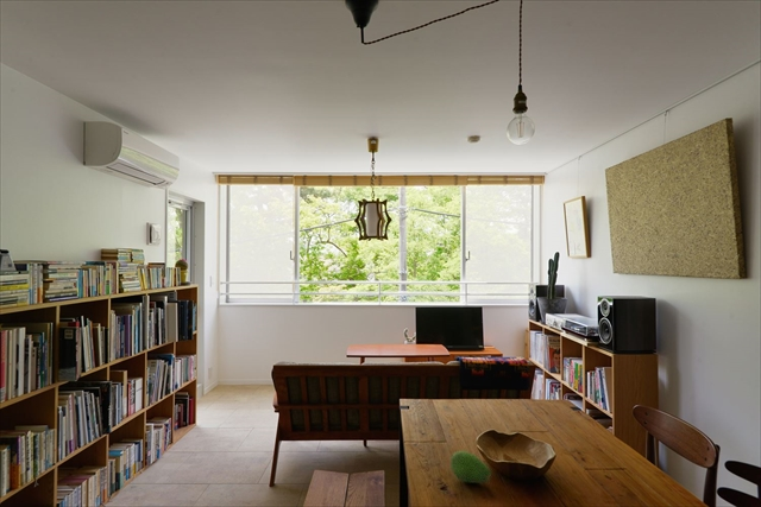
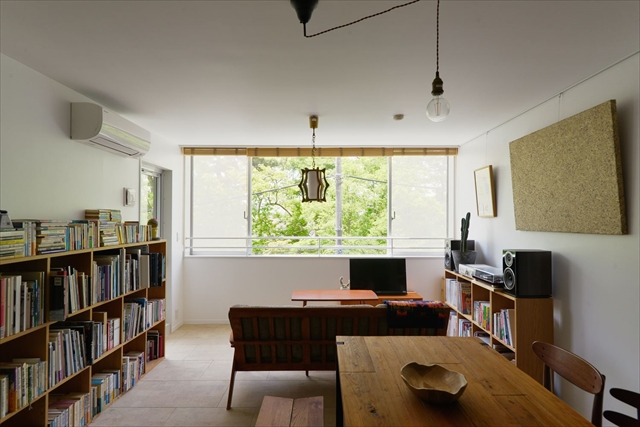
- fruit [449,450,492,484]
